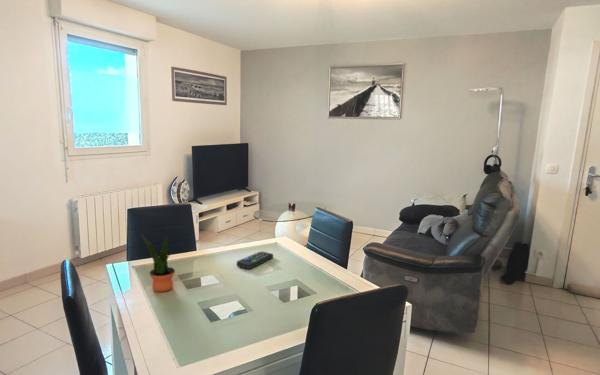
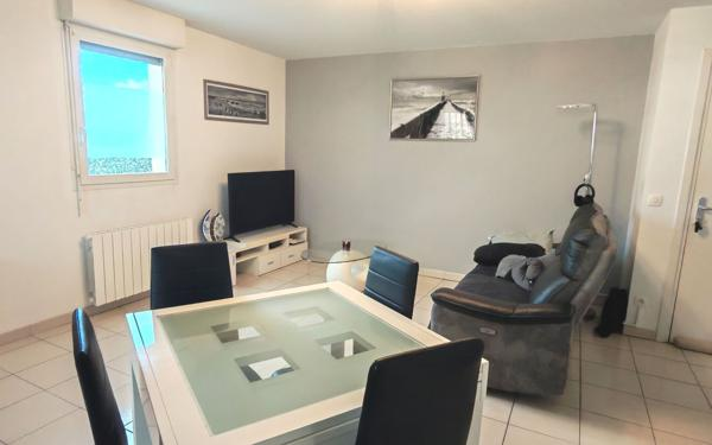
- potted plant [140,232,176,293]
- remote control [236,250,274,270]
